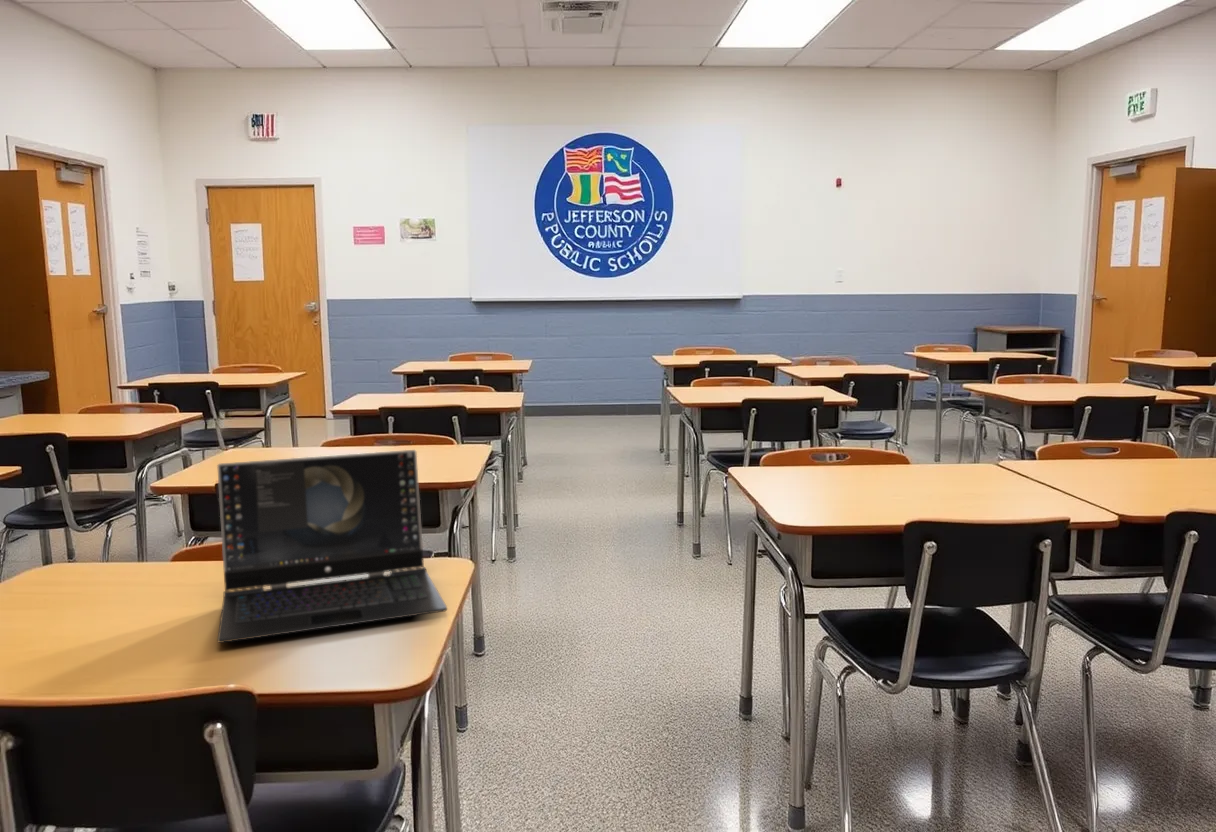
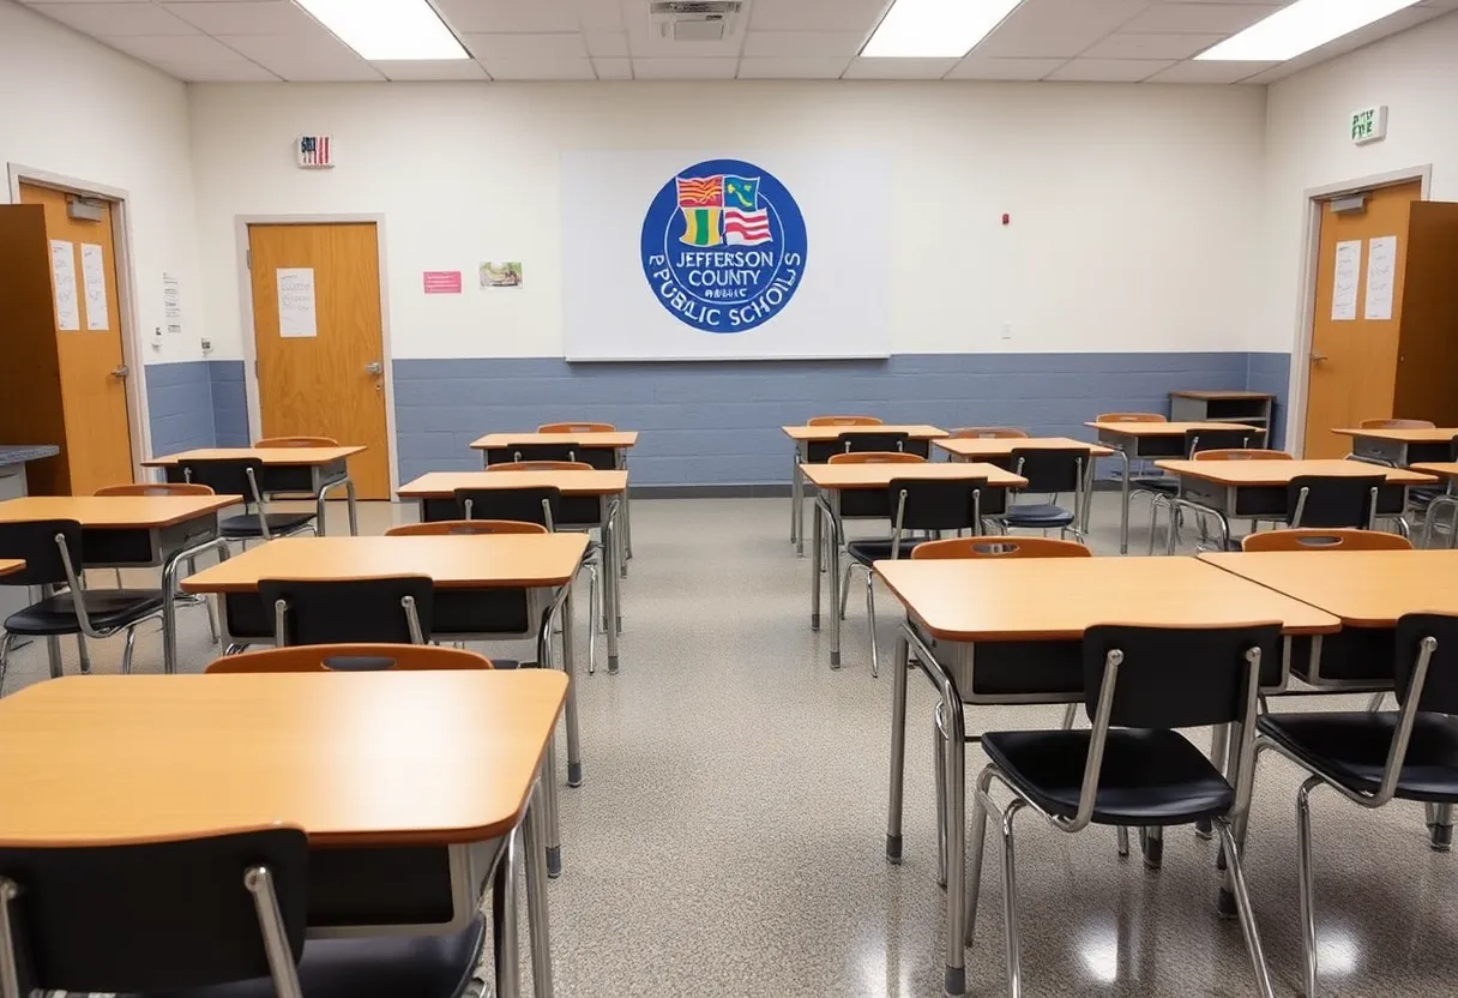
- laptop [216,449,448,644]
